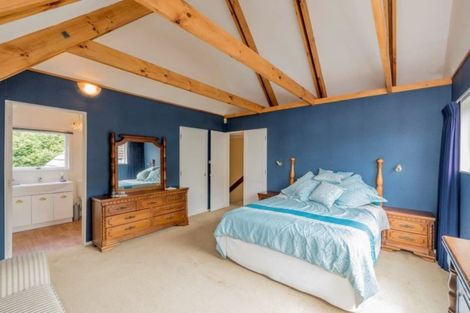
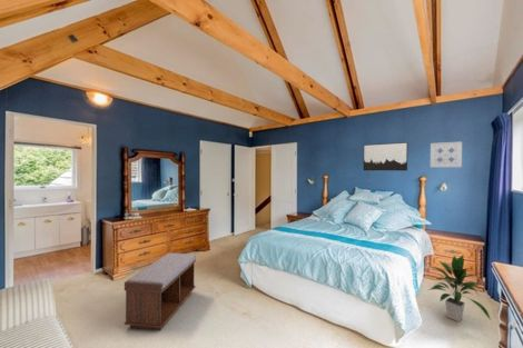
+ bench [124,252,197,331]
+ indoor plant [427,255,492,322]
+ wall art [363,141,408,171]
+ wall art [430,140,463,168]
